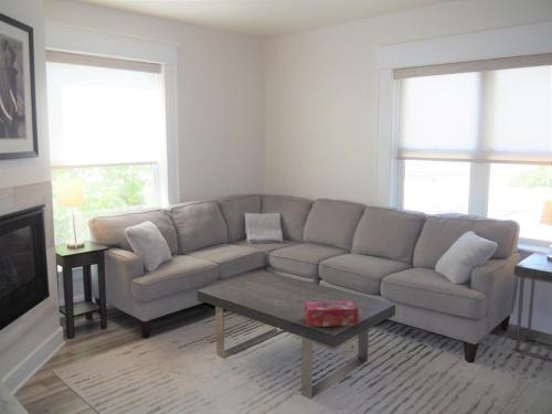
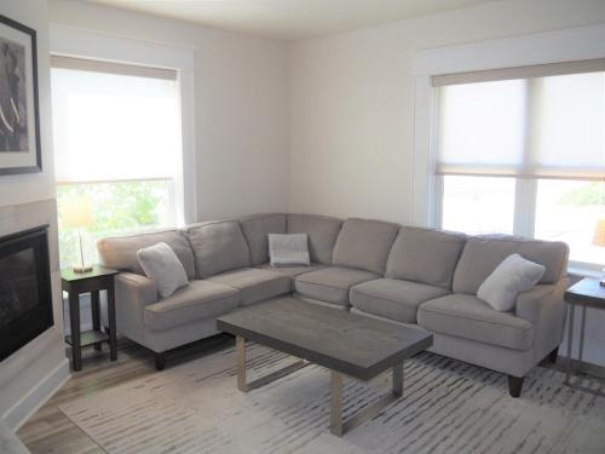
- tissue box [304,299,360,328]
